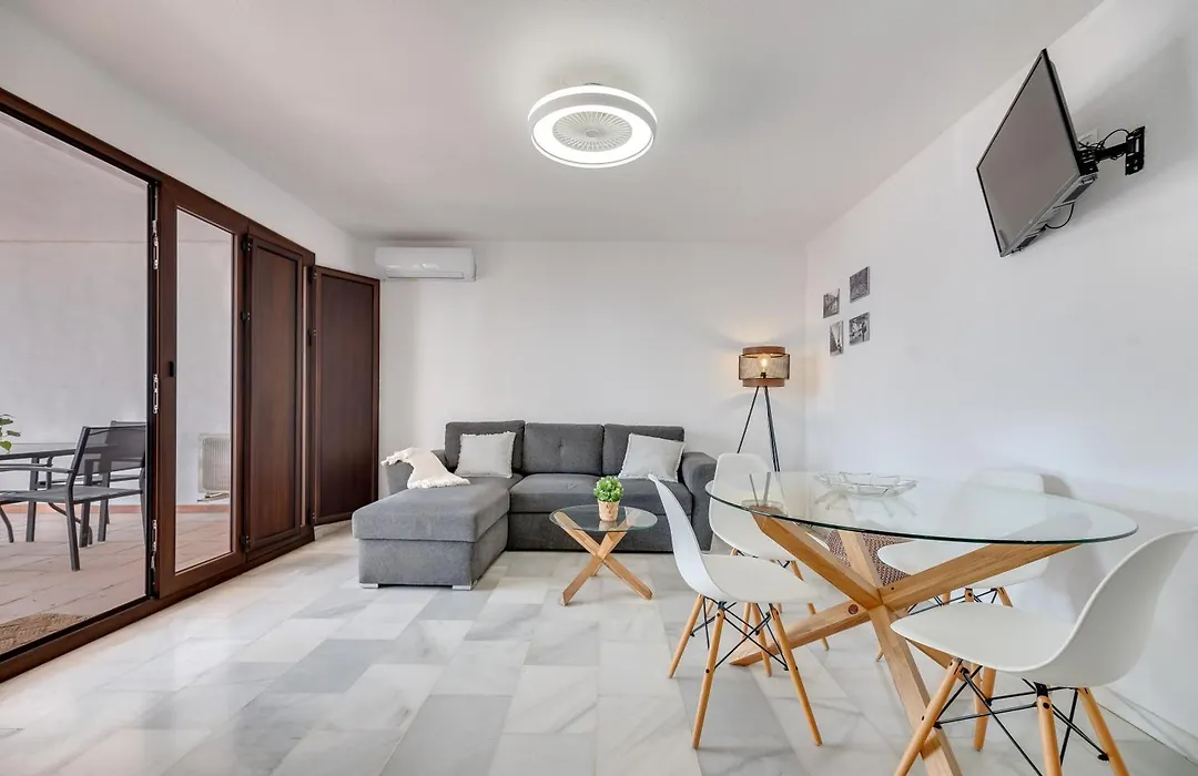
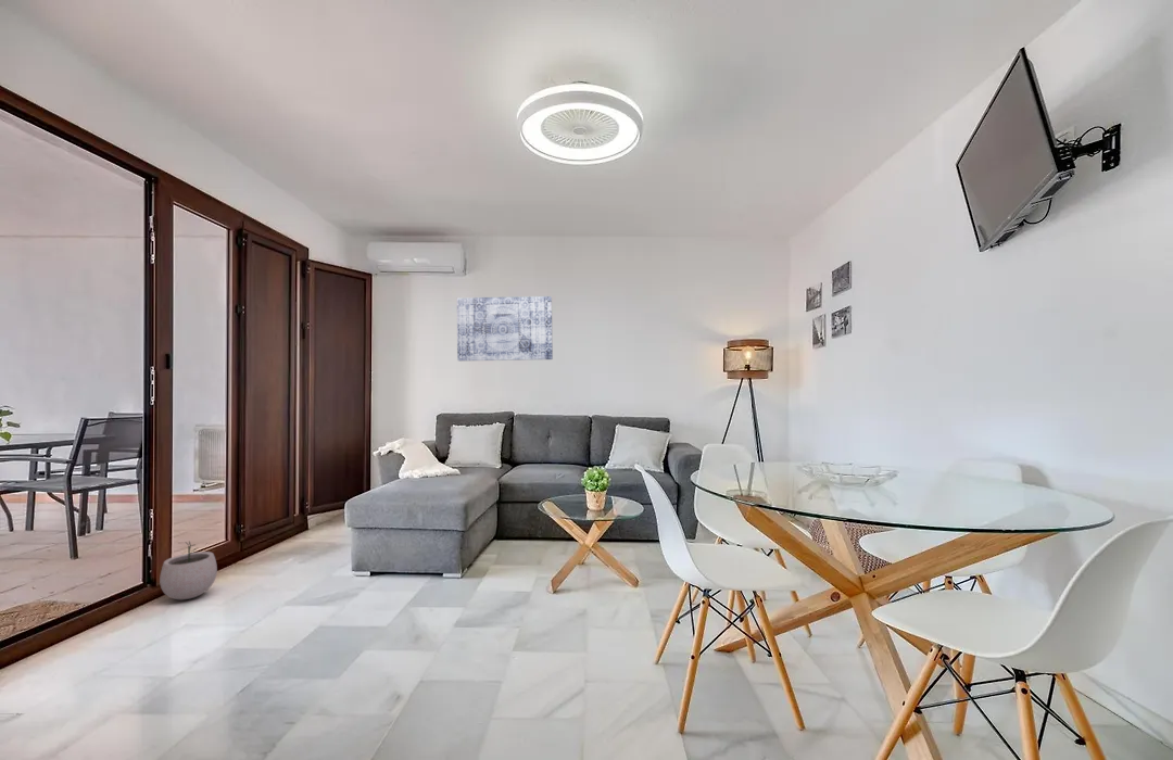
+ wall art [456,295,554,362]
+ plant pot [159,540,218,600]
